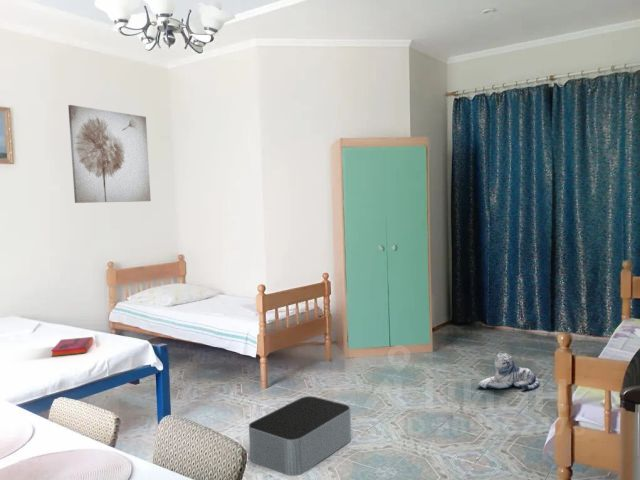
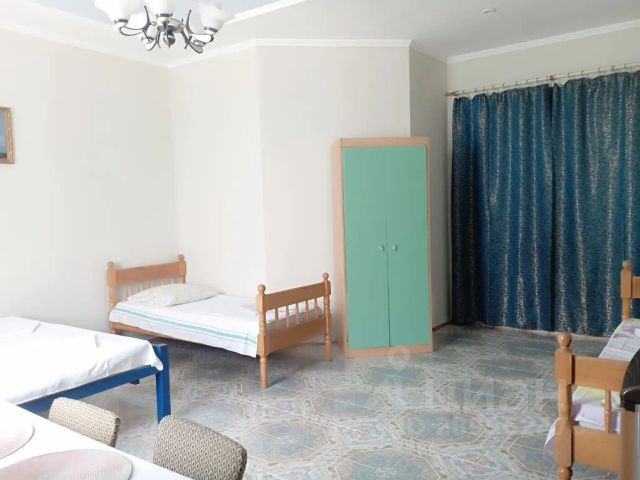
- storage bin [248,395,352,477]
- plush toy [477,351,541,391]
- hardback book [50,336,94,357]
- wall art [67,104,152,204]
